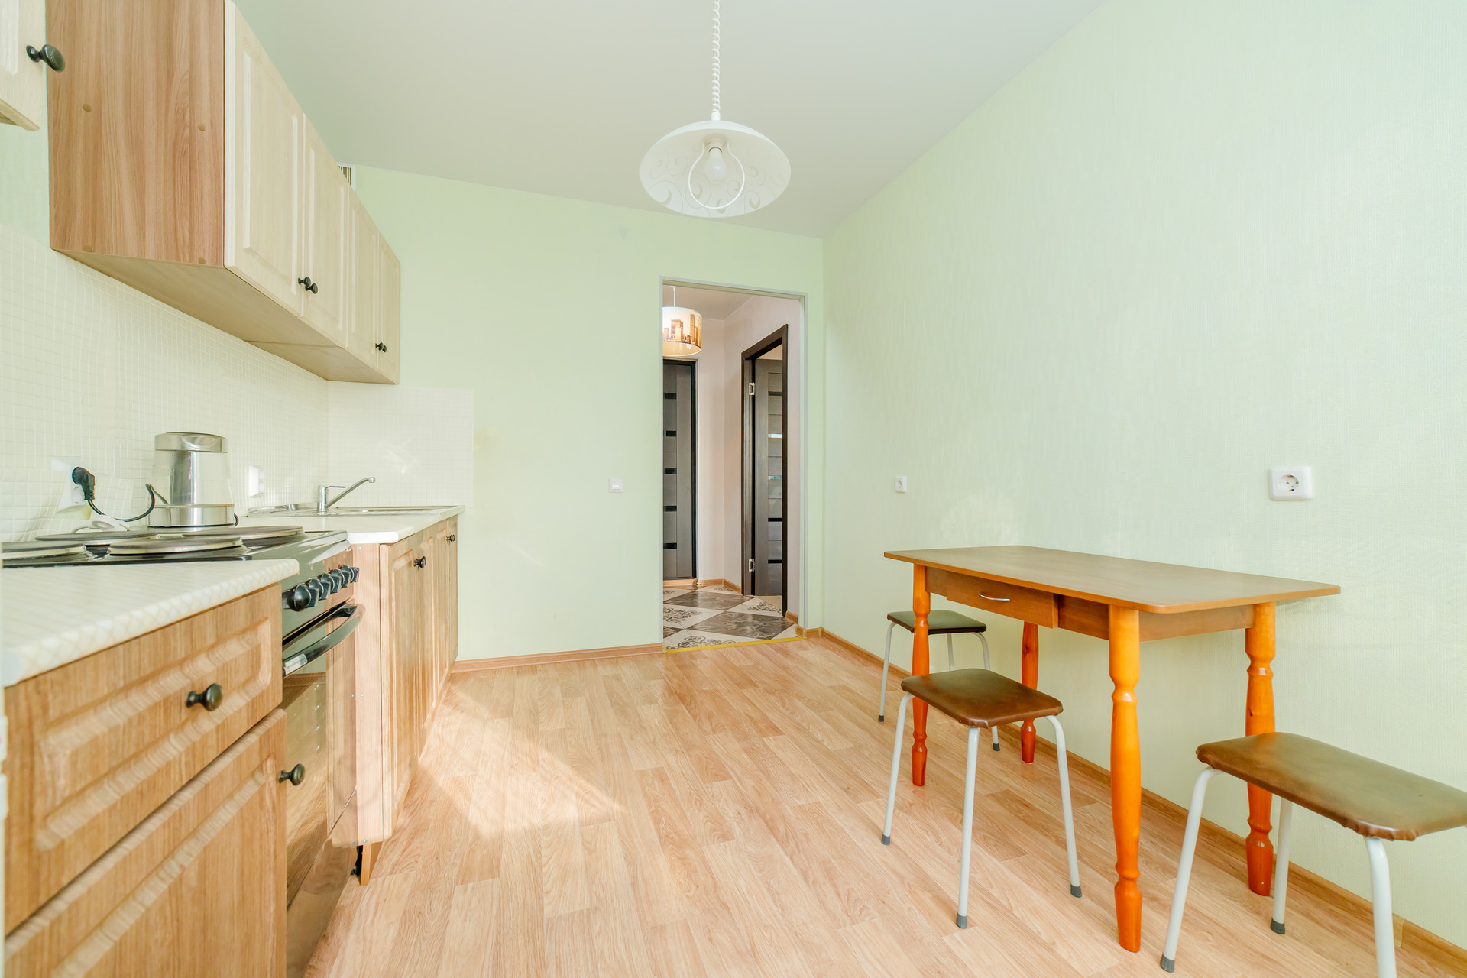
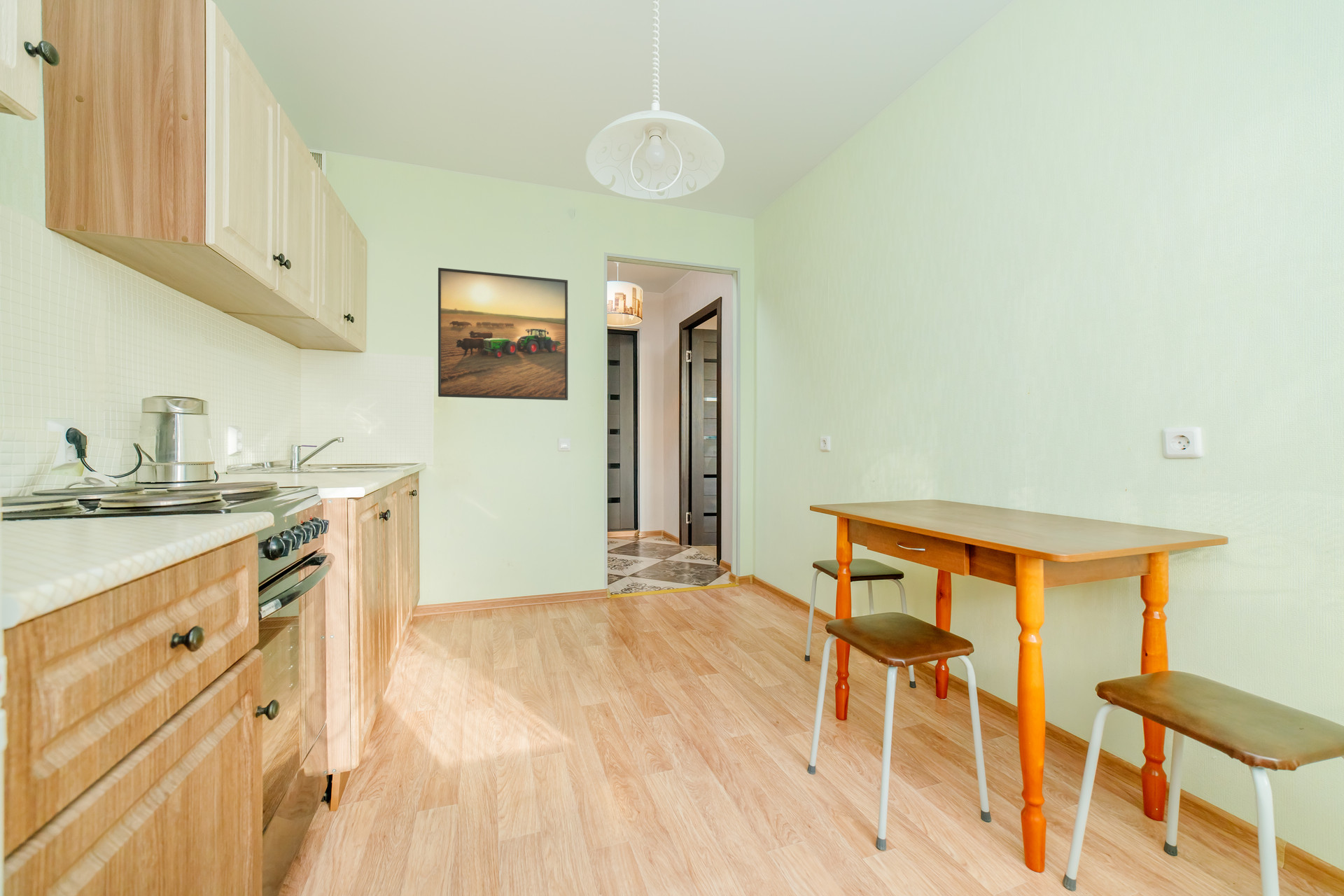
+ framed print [437,267,568,401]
